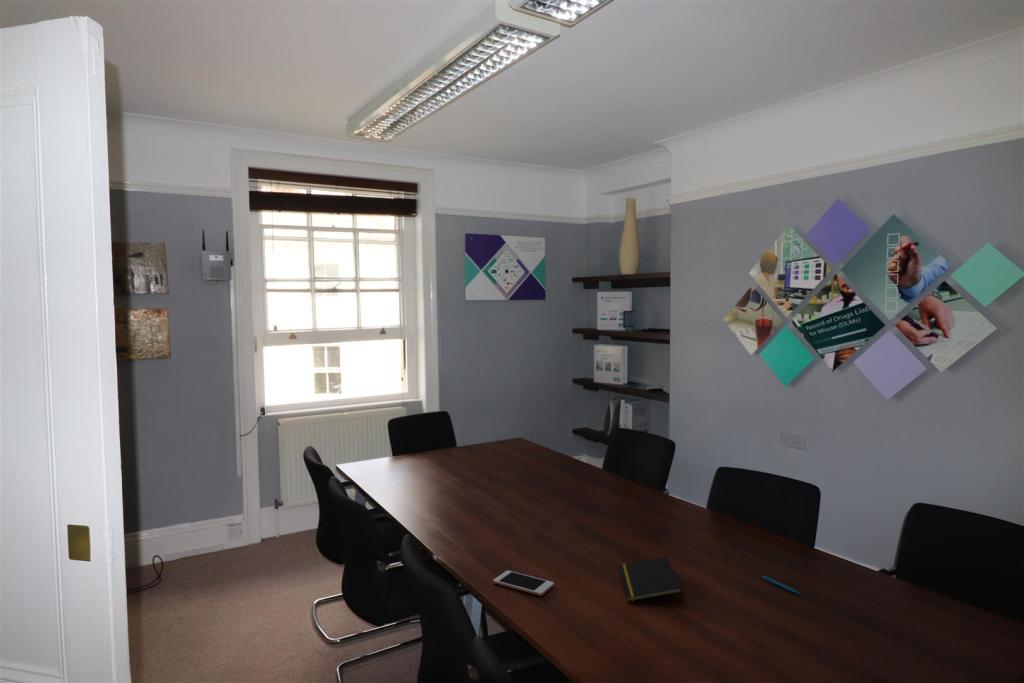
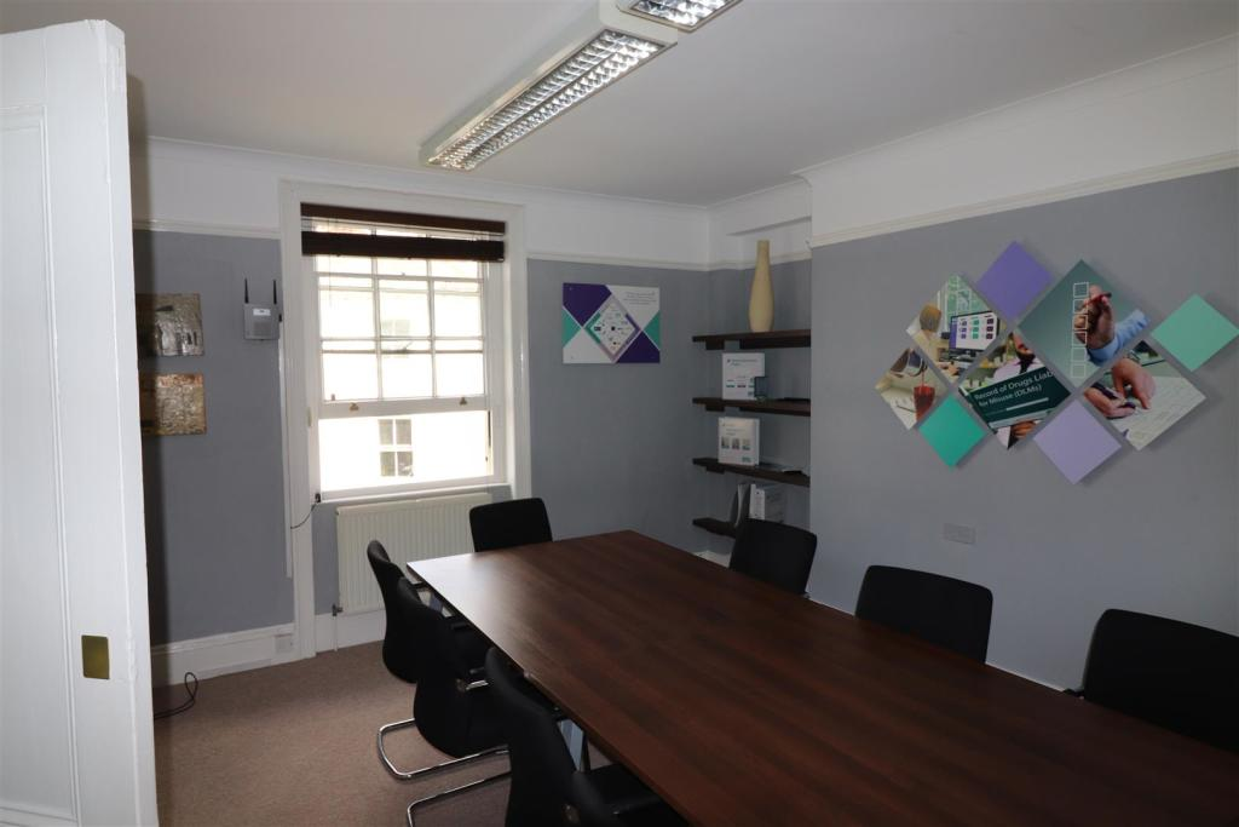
- pen [760,575,801,595]
- notepad [618,555,683,603]
- cell phone [492,570,555,597]
